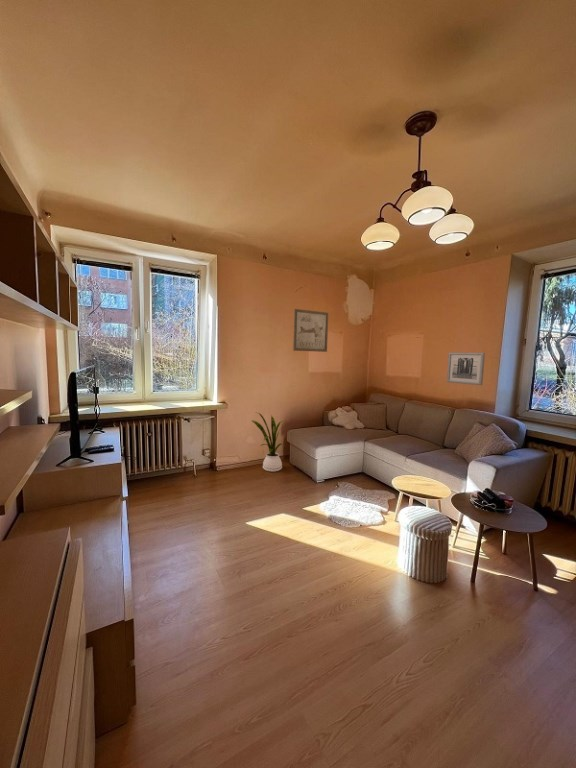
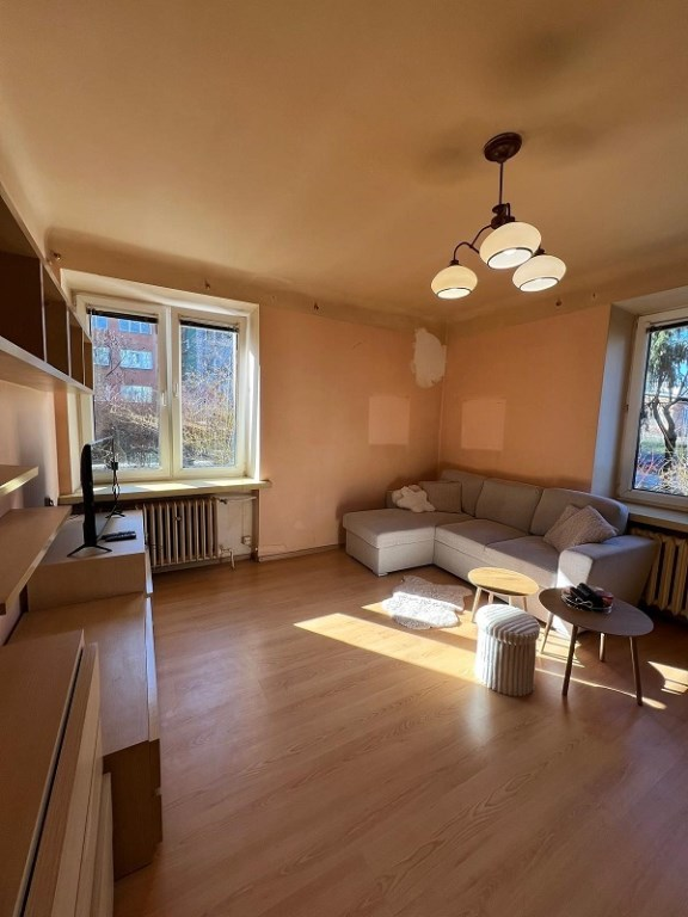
- wall art [446,352,486,386]
- house plant [251,412,286,473]
- wall art [292,308,329,353]
